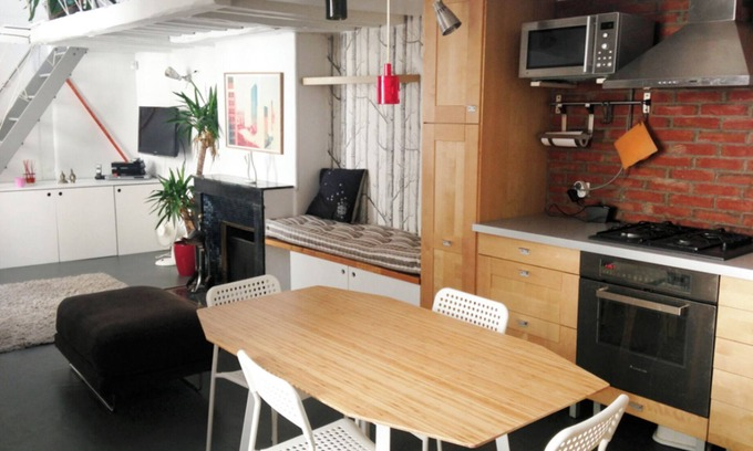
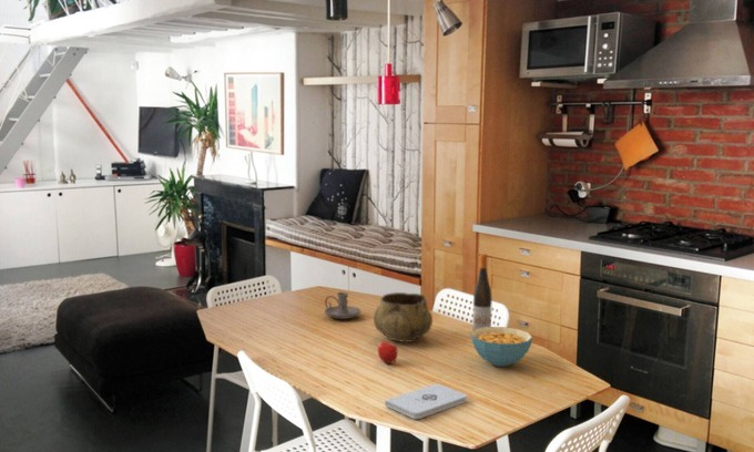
+ candle holder [324,291,361,320]
+ cereal bowl [470,326,533,368]
+ decorative bowl [373,291,434,343]
+ apple [377,338,399,364]
+ notepad [384,382,468,420]
+ wine bottle [471,253,493,331]
